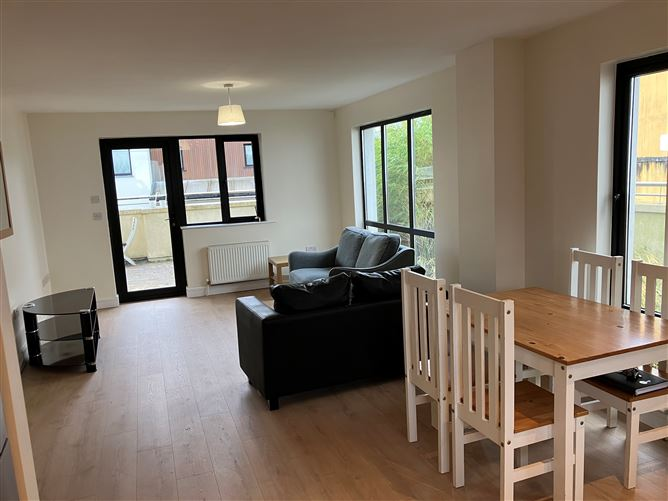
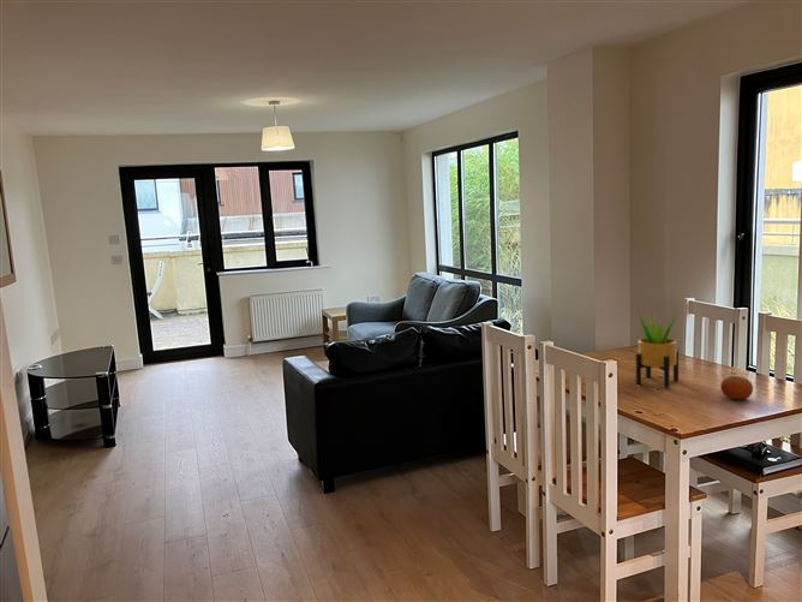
+ potted plant [635,312,680,389]
+ fruit [719,375,754,400]
